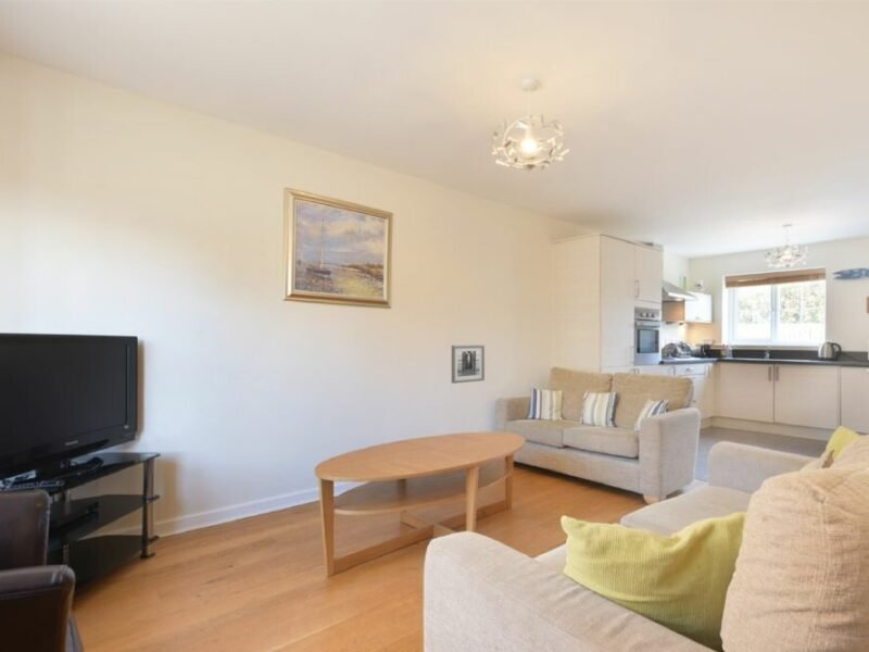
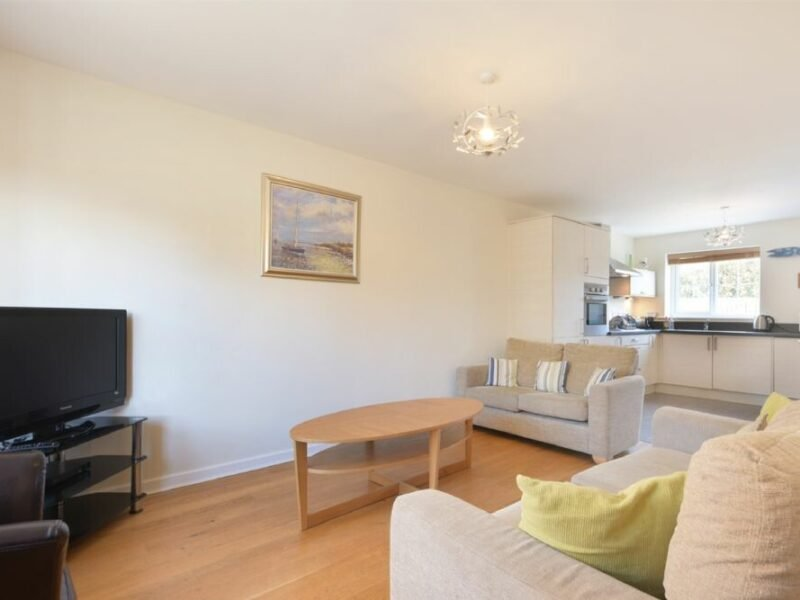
- wall art [451,343,486,385]
